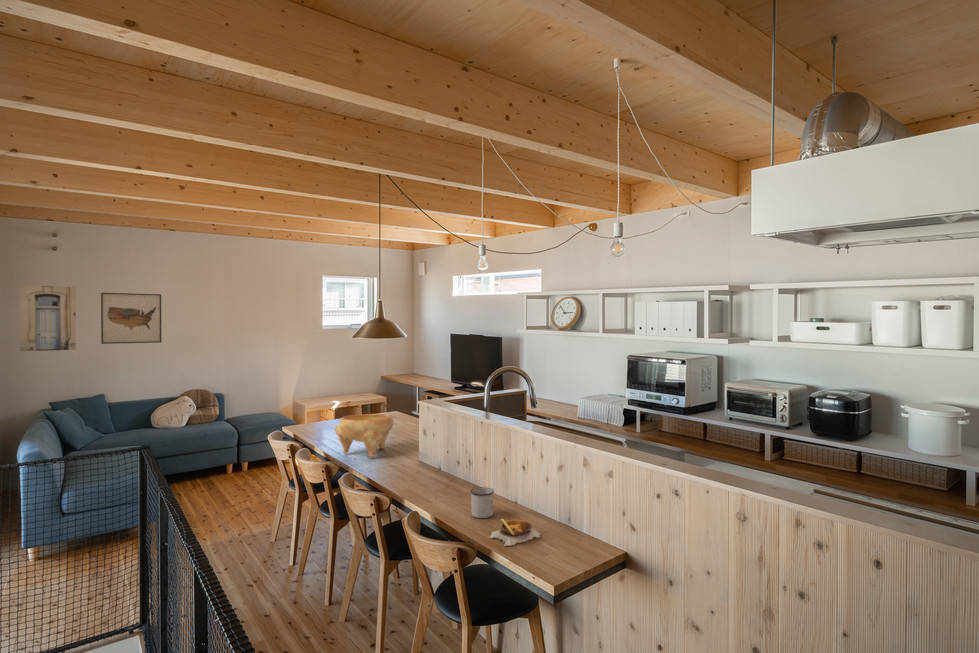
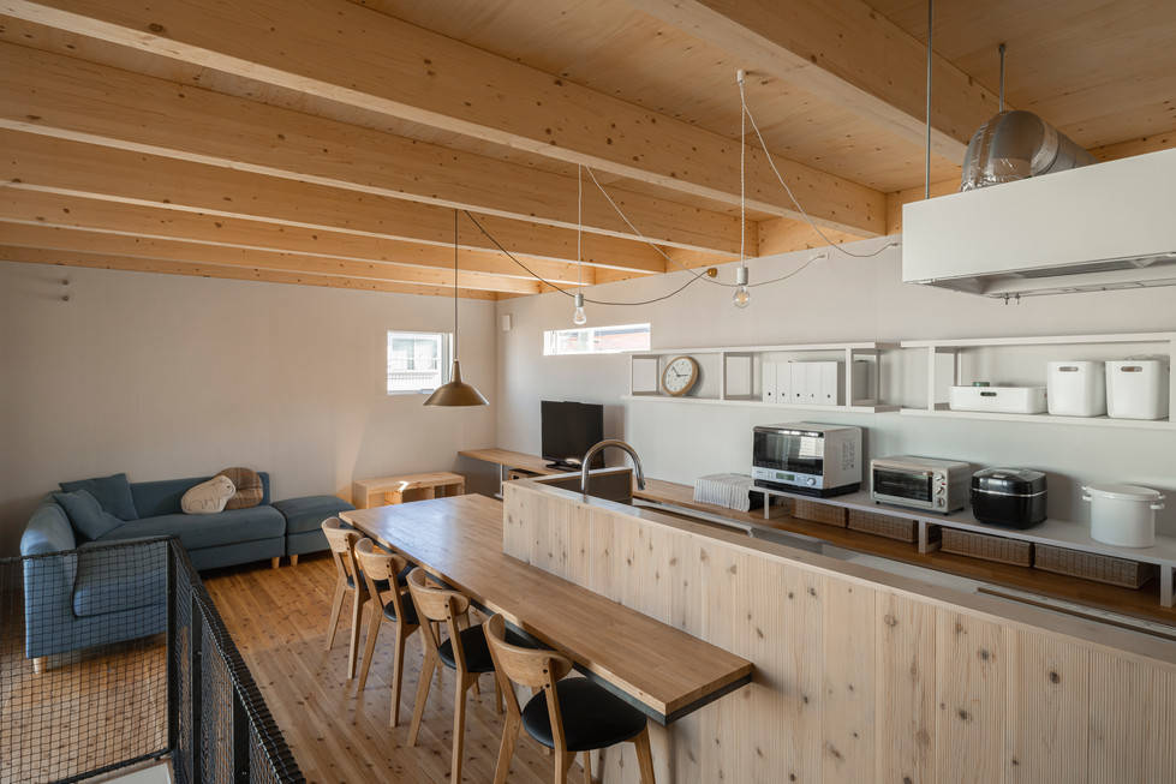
- mug [469,486,495,519]
- wall art [100,292,162,345]
- soup bowl [489,518,541,547]
- wall art [18,284,77,352]
- decorative bowl [334,413,394,459]
